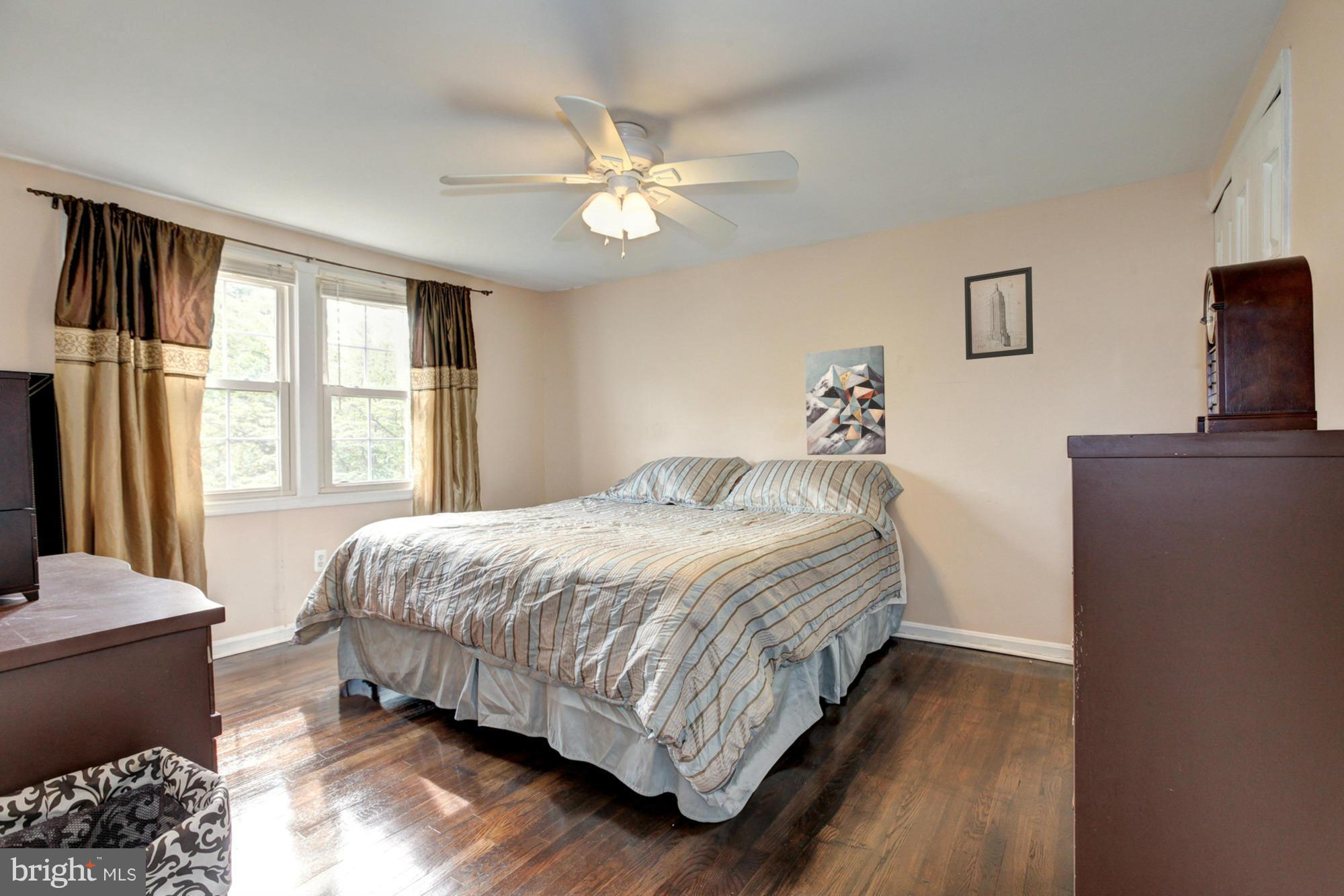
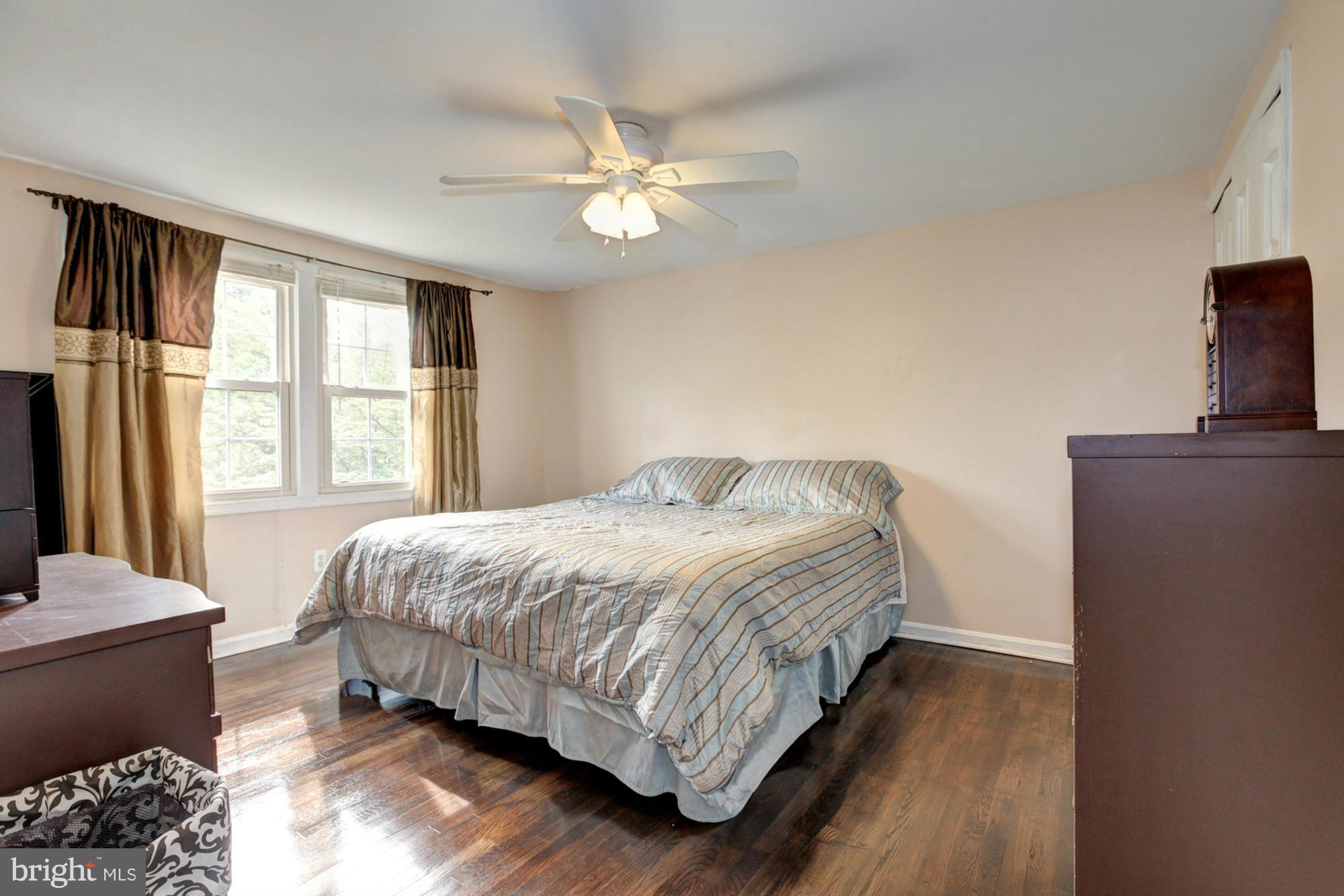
- wall art [804,345,886,455]
- wall art [964,266,1034,361]
